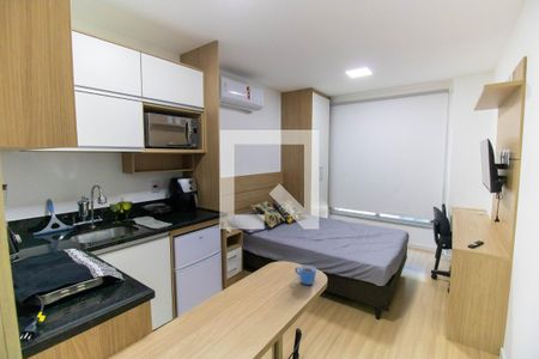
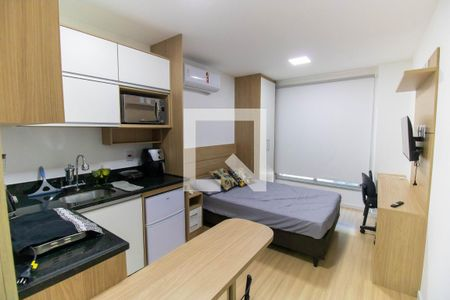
- mug [293,263,317,286]
